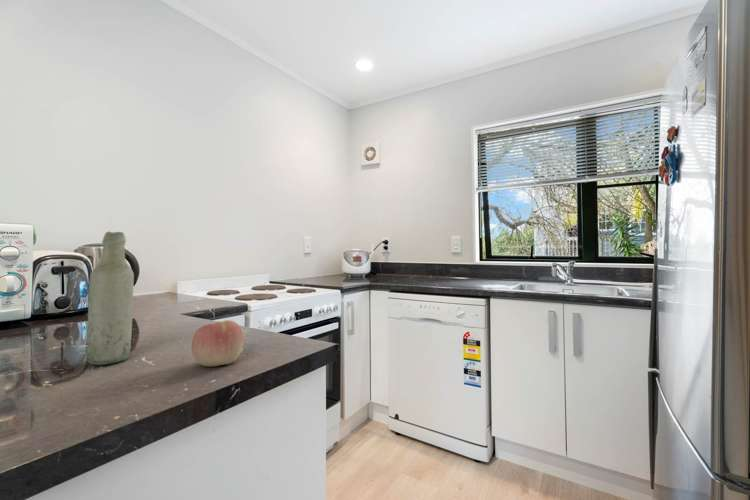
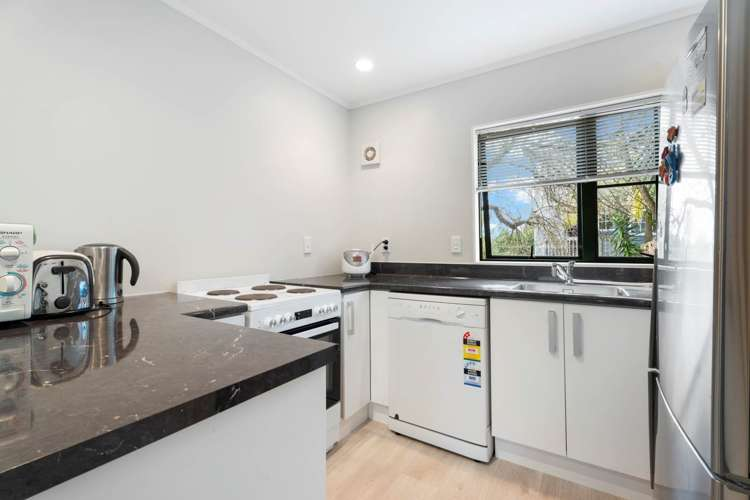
- bottle [86,230,135,366]
- apple [190,319,245,367]
